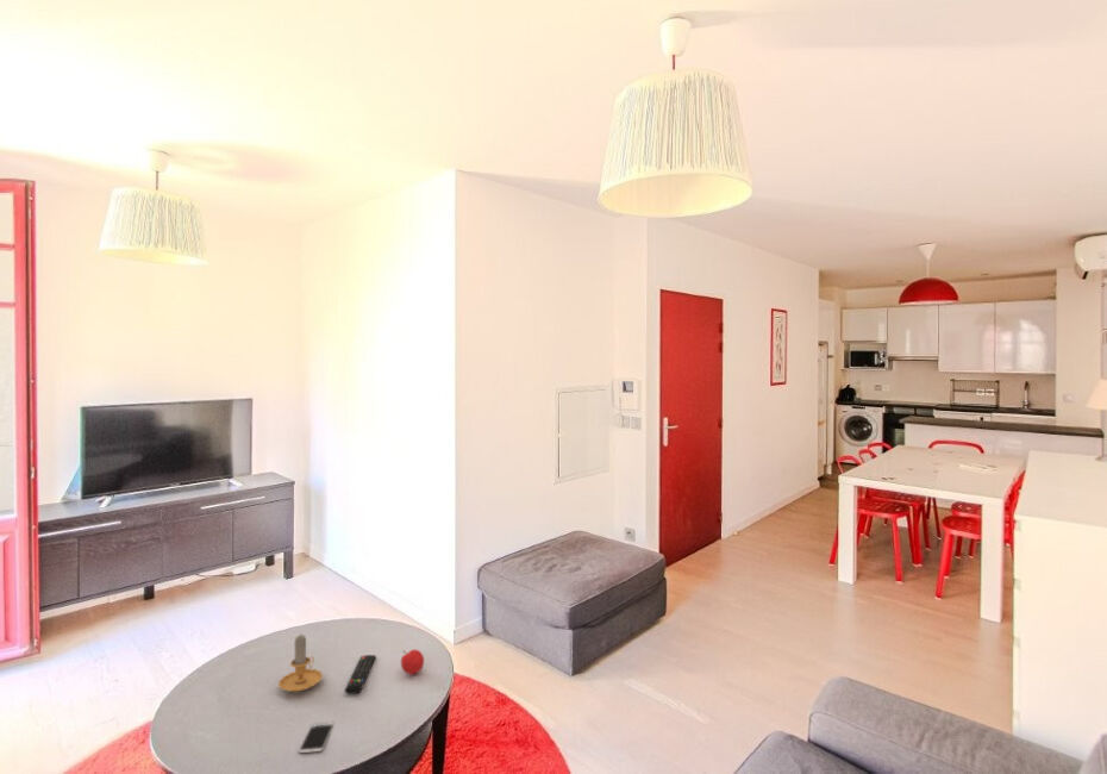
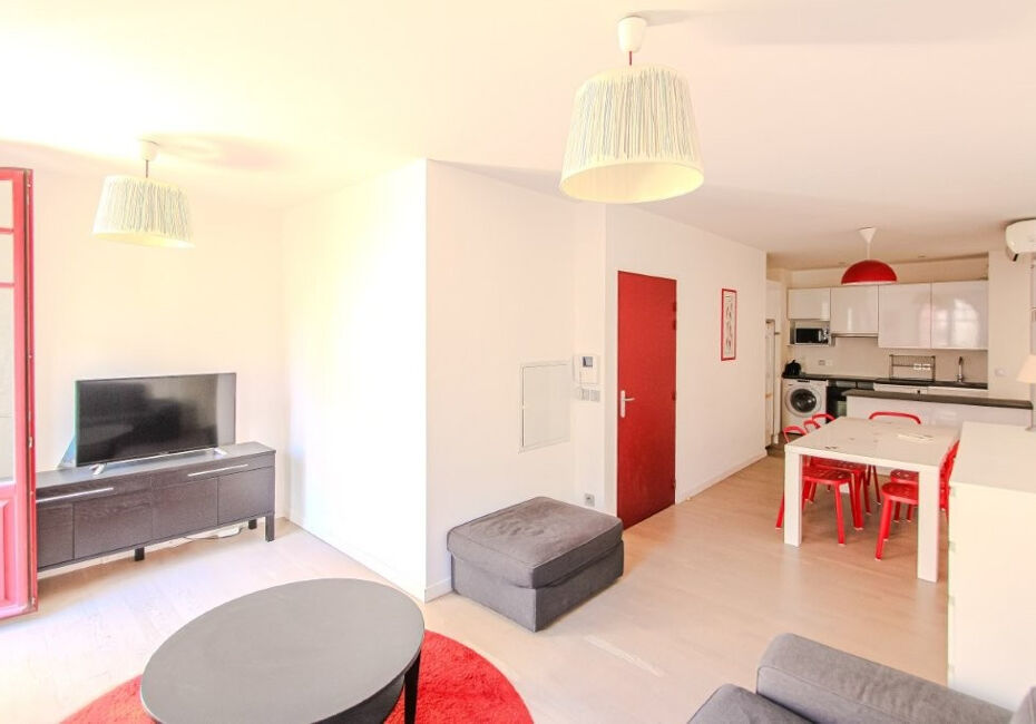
- smartphone [298,722,336,754]
- fruit [400,648,425,676]
- candle [277,632,324,693]
- remote control [344,654,377,695]
